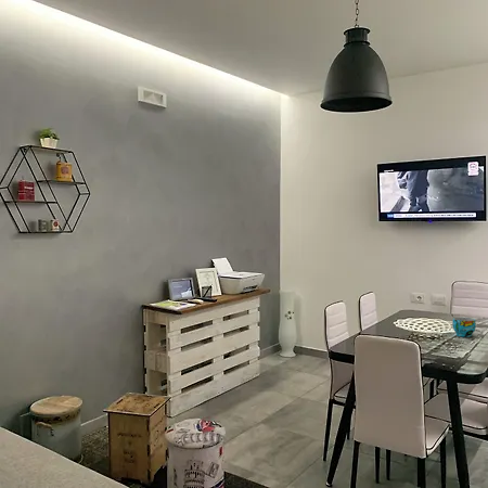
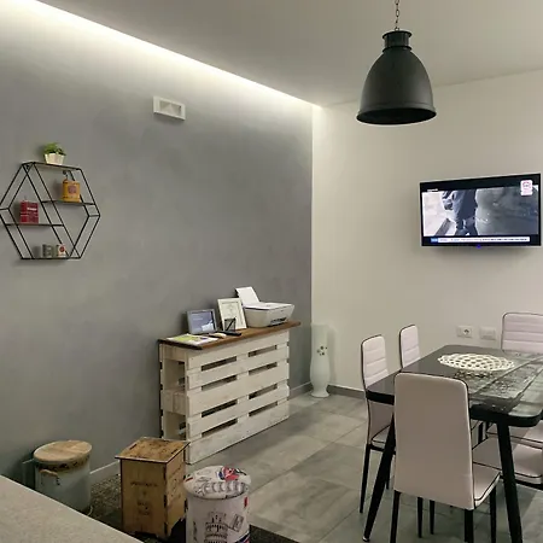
- cup [451,317,477,338]
